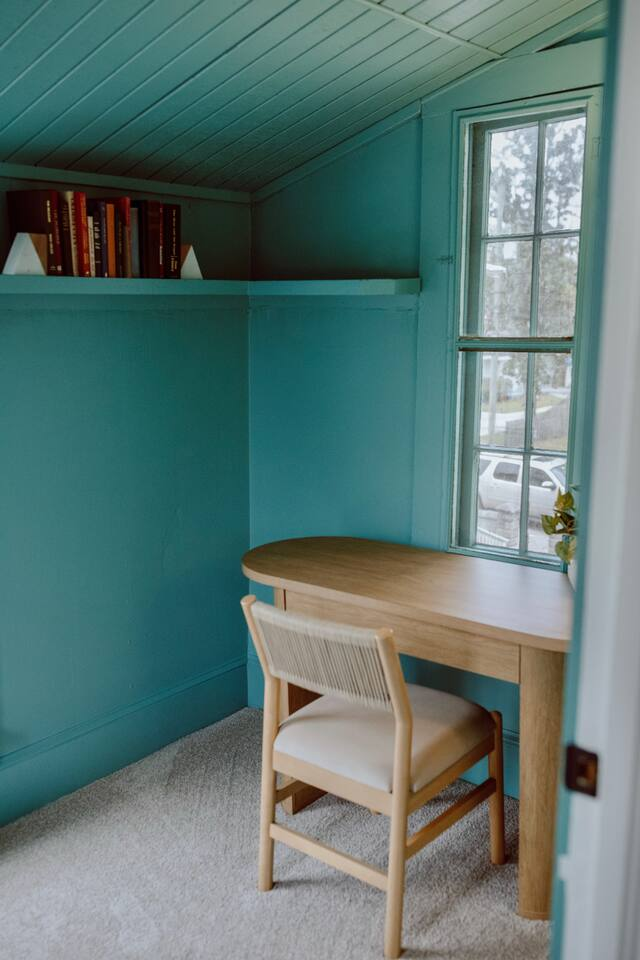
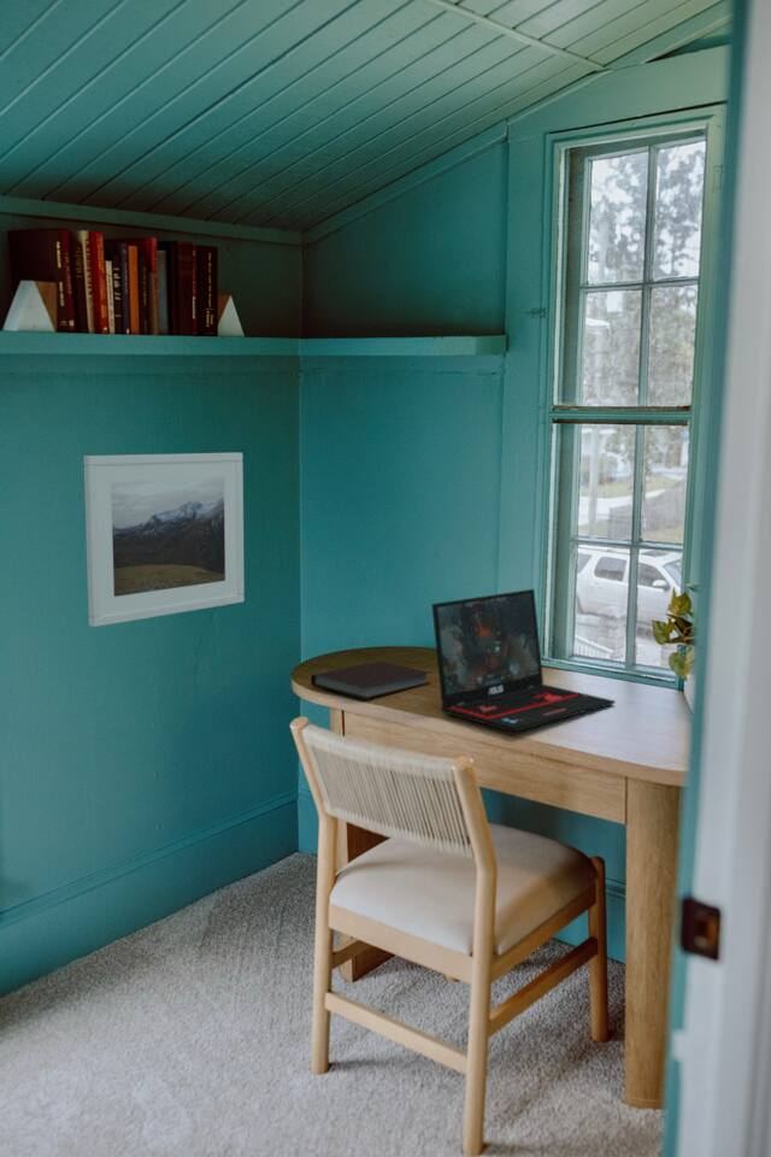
+ laptop [430,588,617,733]
+ notebook [310,660,431,700]
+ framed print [83,452,246,628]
